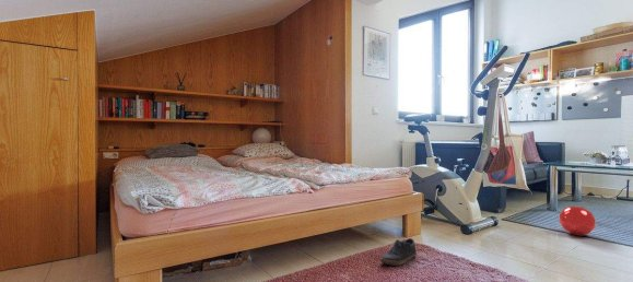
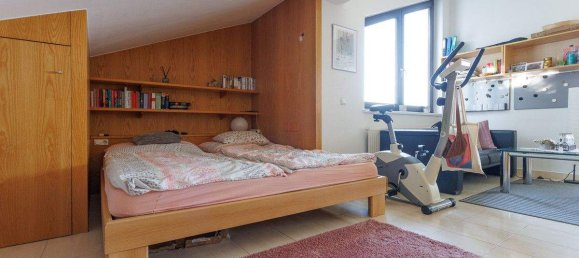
- ball [558,204,597,237]
- shoe [379,237,418,267]
